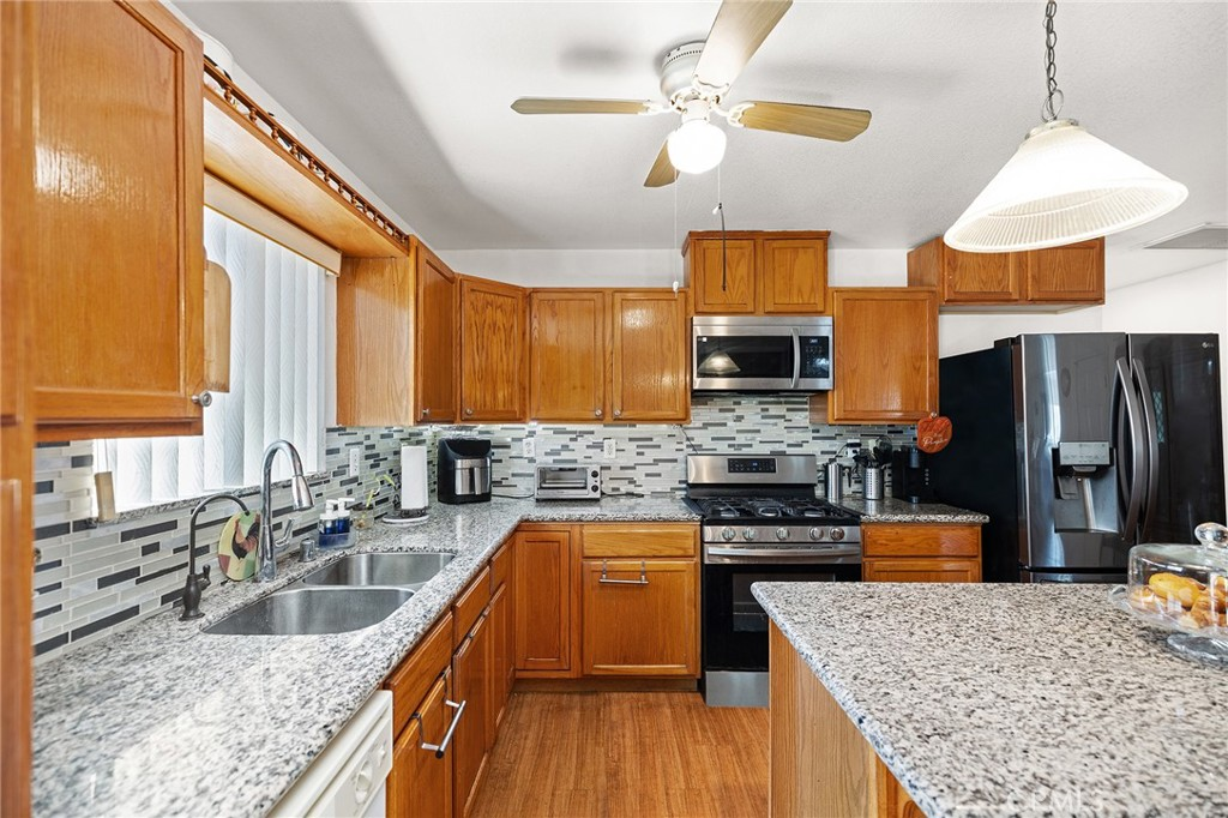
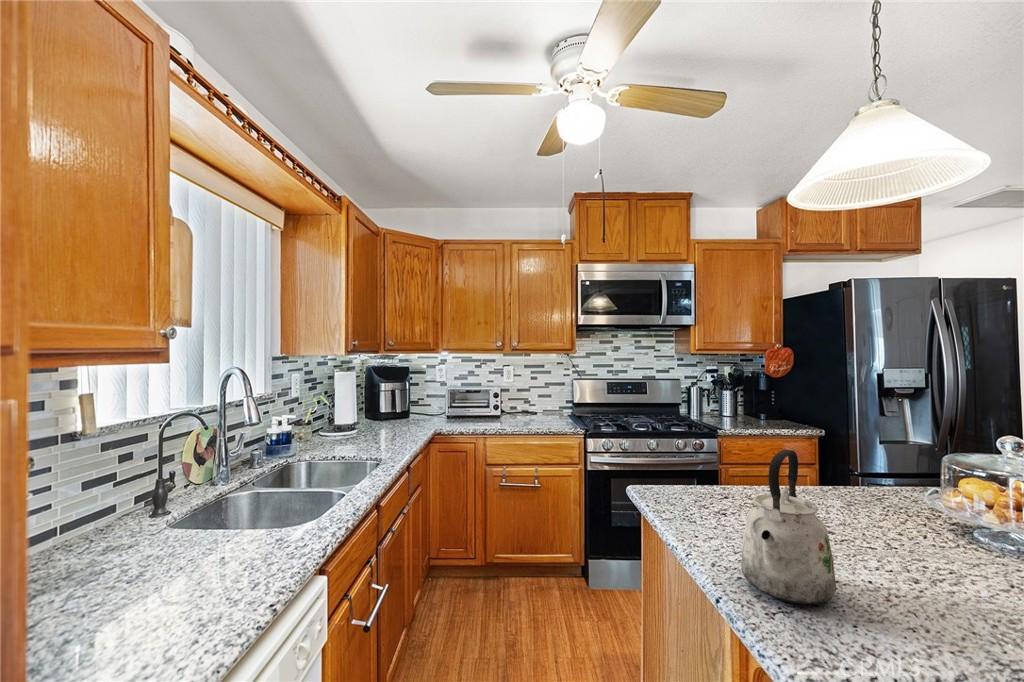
+ kettle [740,448,837,605]
